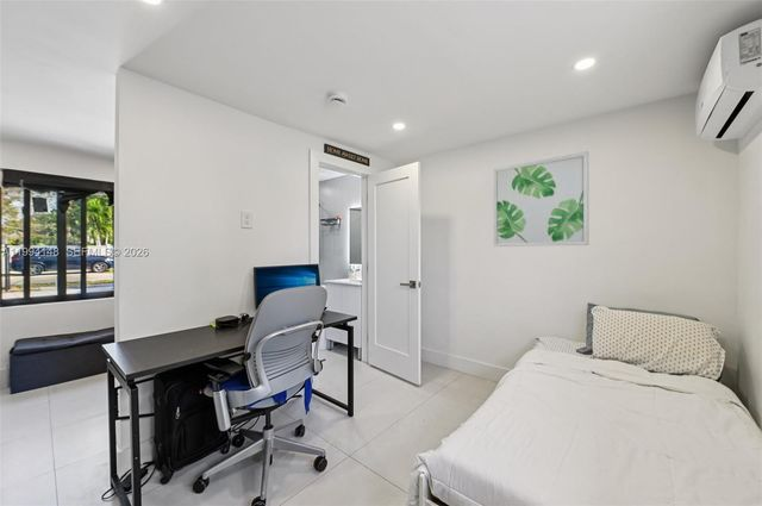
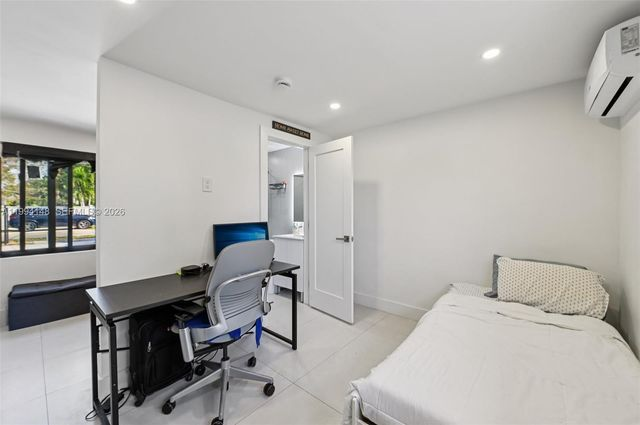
- wall art [492,150,589,248]
